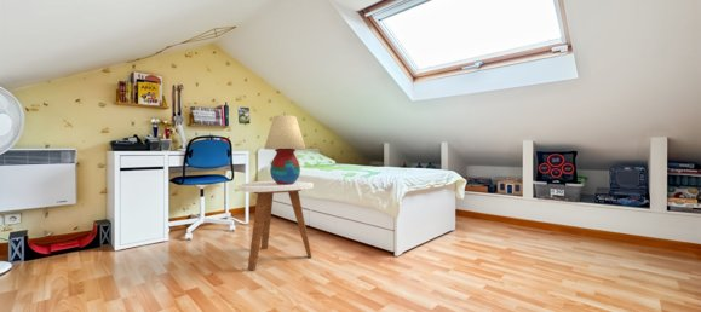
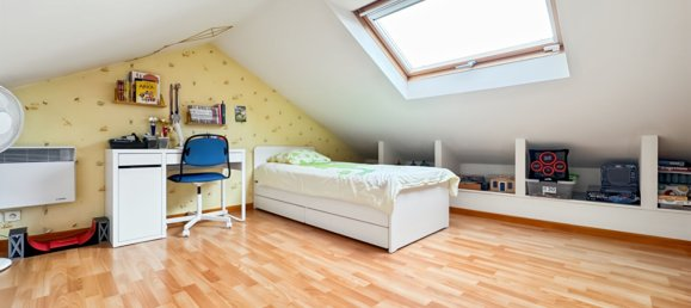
- side table [239,180,315,271]
- table lamp [263,114,306,185]
